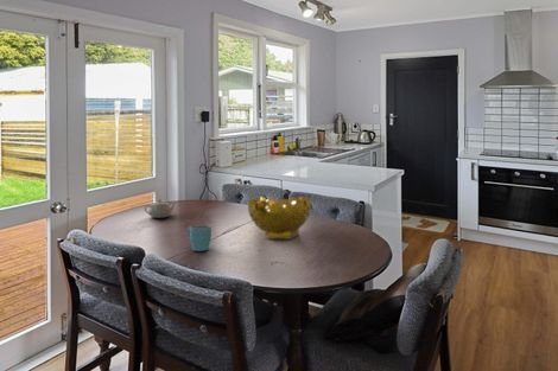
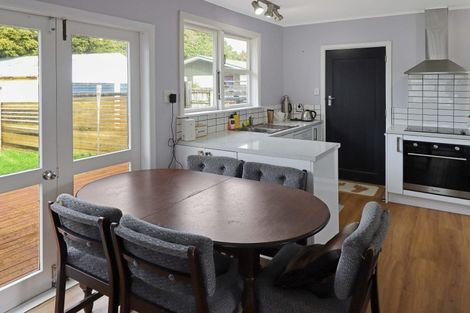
- teapot [142,198,177,219]
- decorative bowl [247,196,312,241]
- mug [186,224,213,252]
